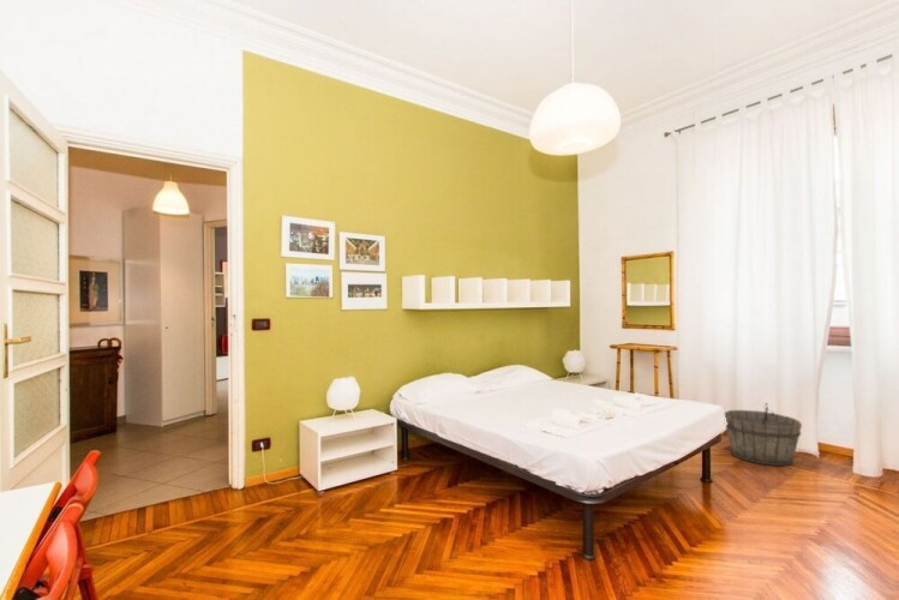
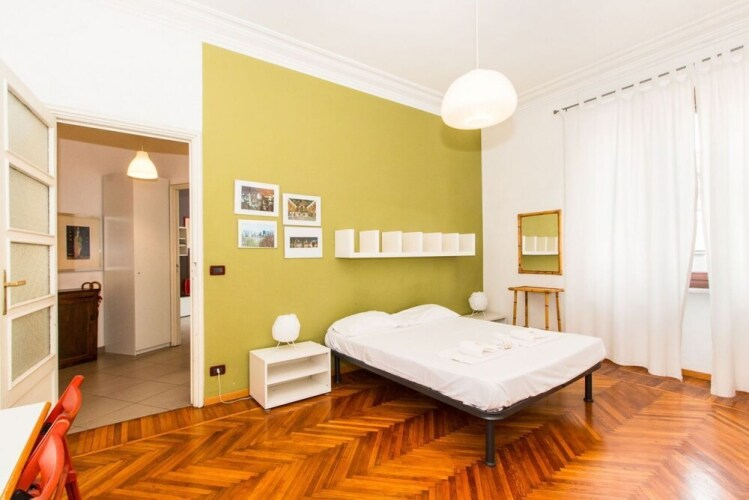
- wooden bucket [724,402,803,467]
